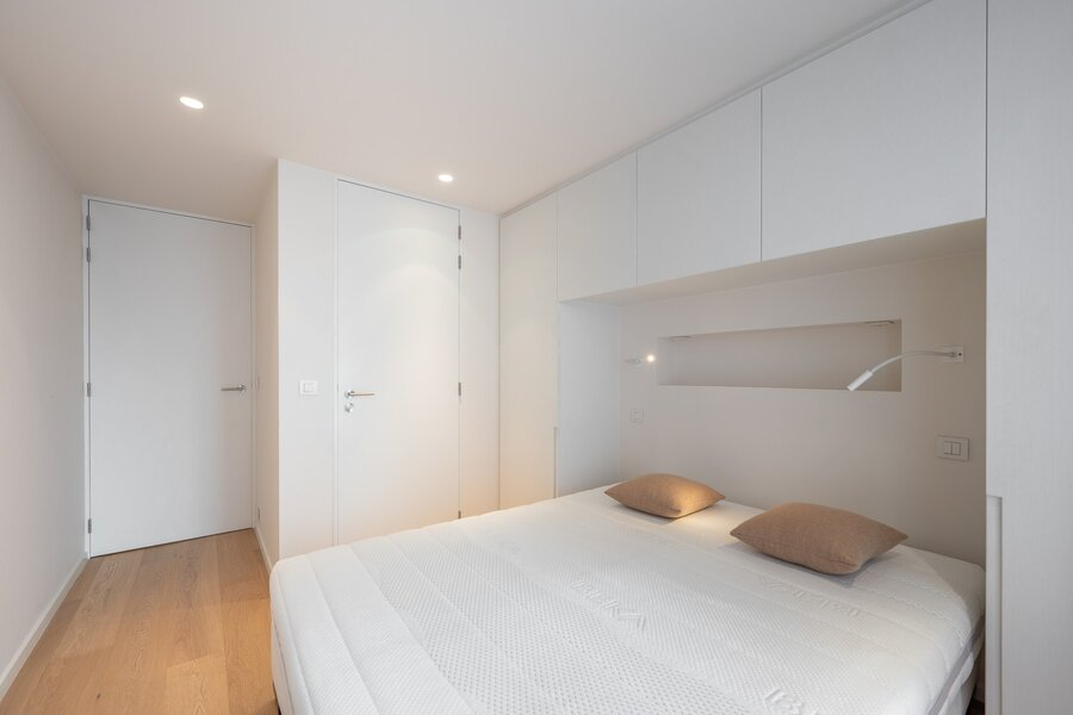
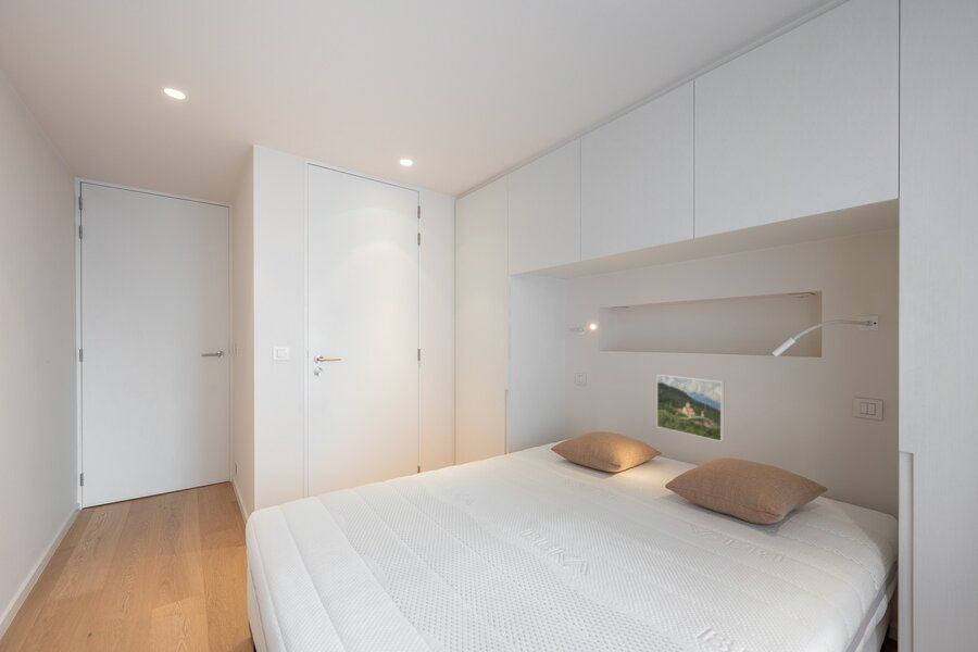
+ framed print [655,374,726,442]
